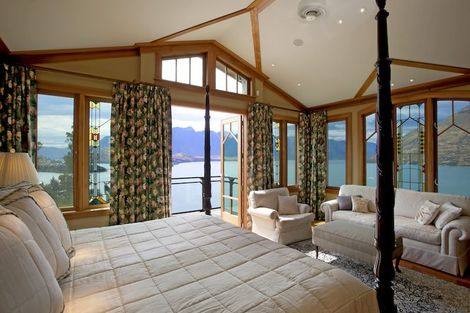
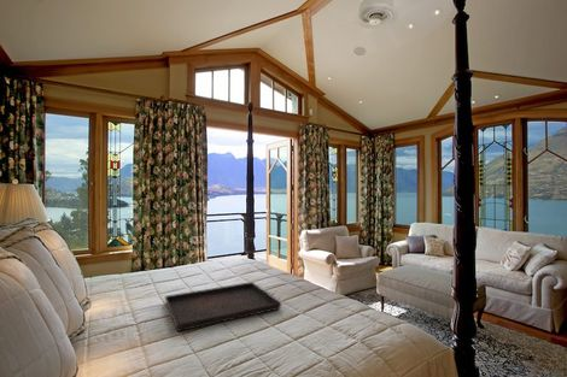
+ serving tray [164,281,282,332]
